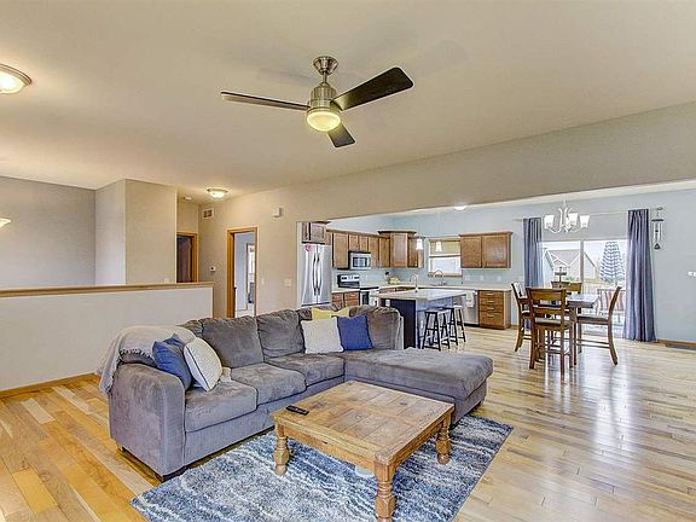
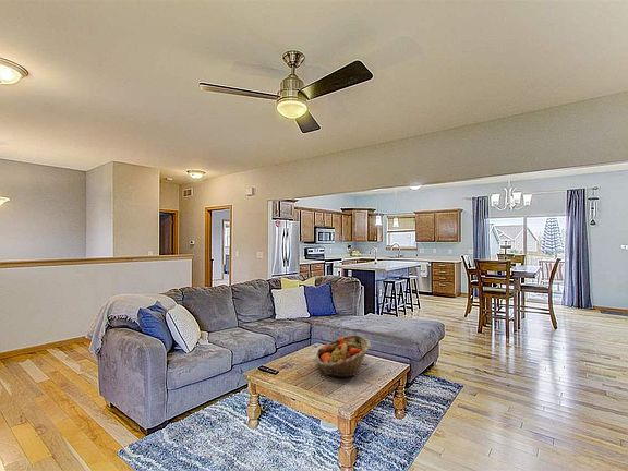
+ fruit basket [315,334,371,379]
